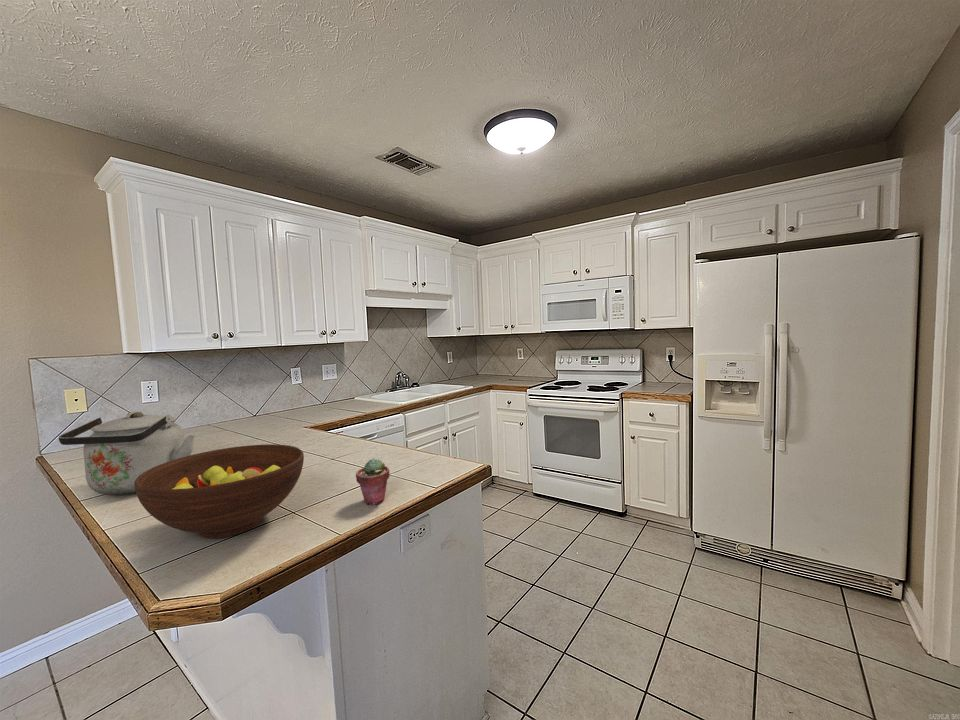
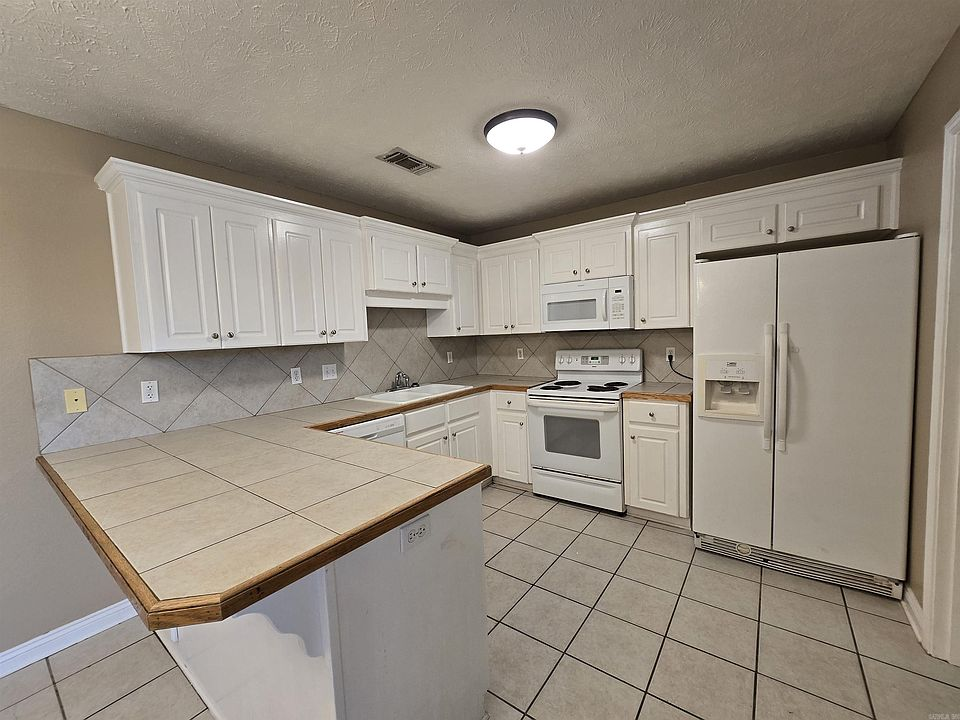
- kettle [58,410,196,496]
- fruit bowl [134,443,305,539]
- potted succulent [355,458,390,505]
